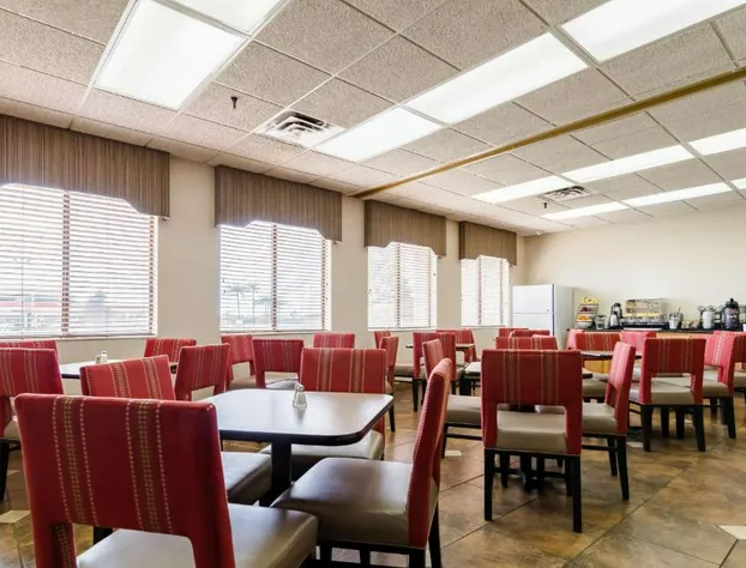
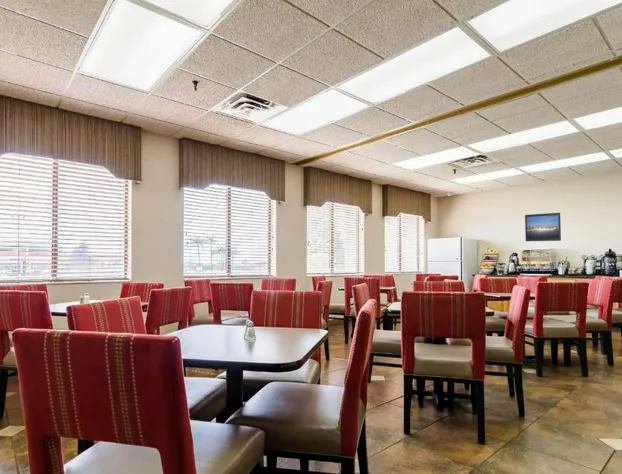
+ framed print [524,212,562,242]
